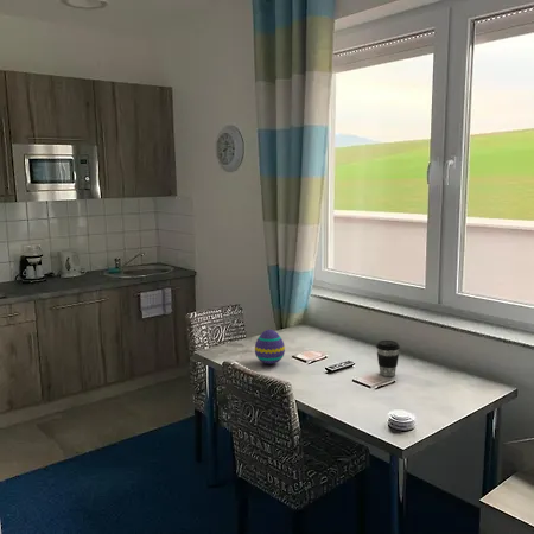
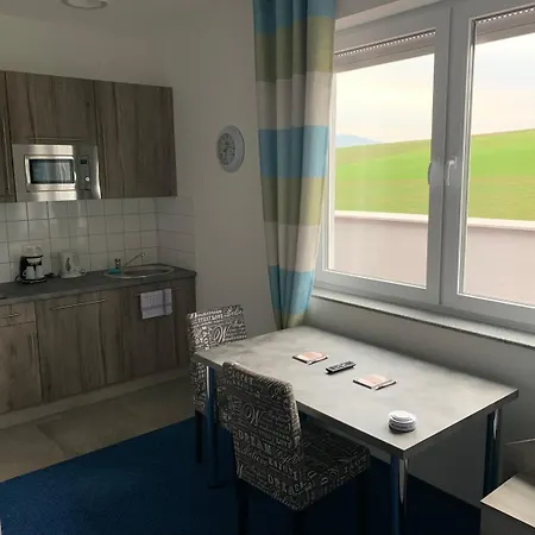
- coffee cup [375,339,401,377]
- decorative egg [254,329,286,365]
